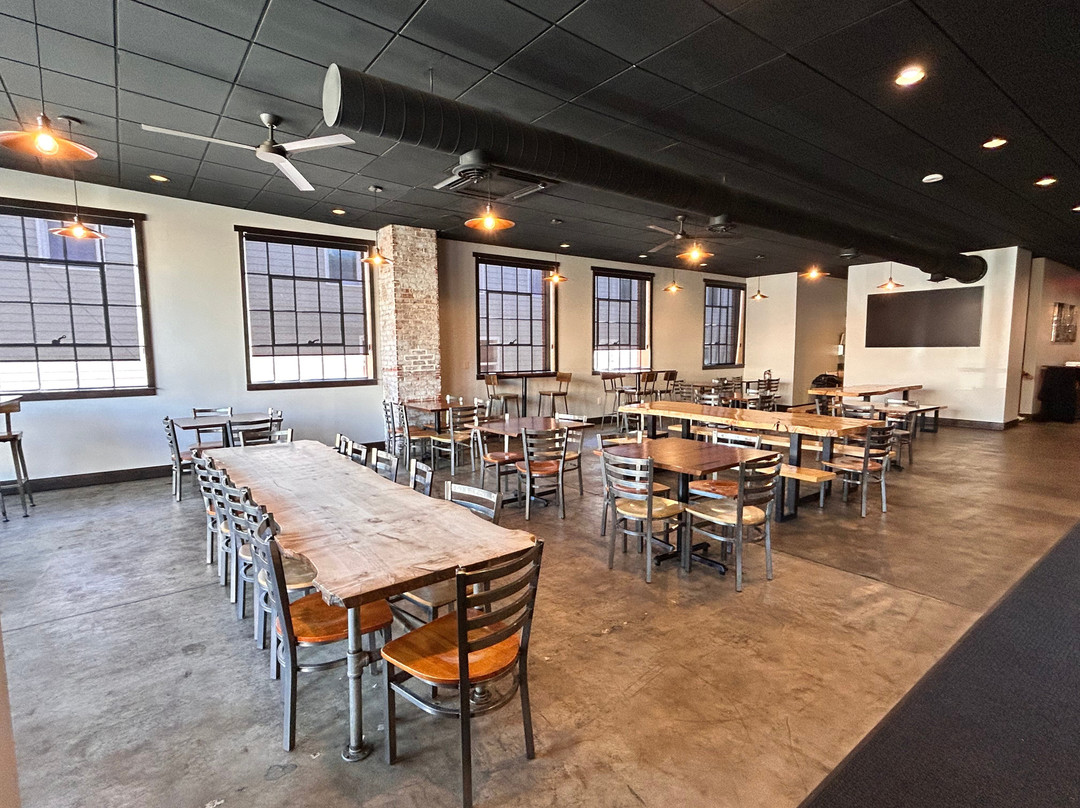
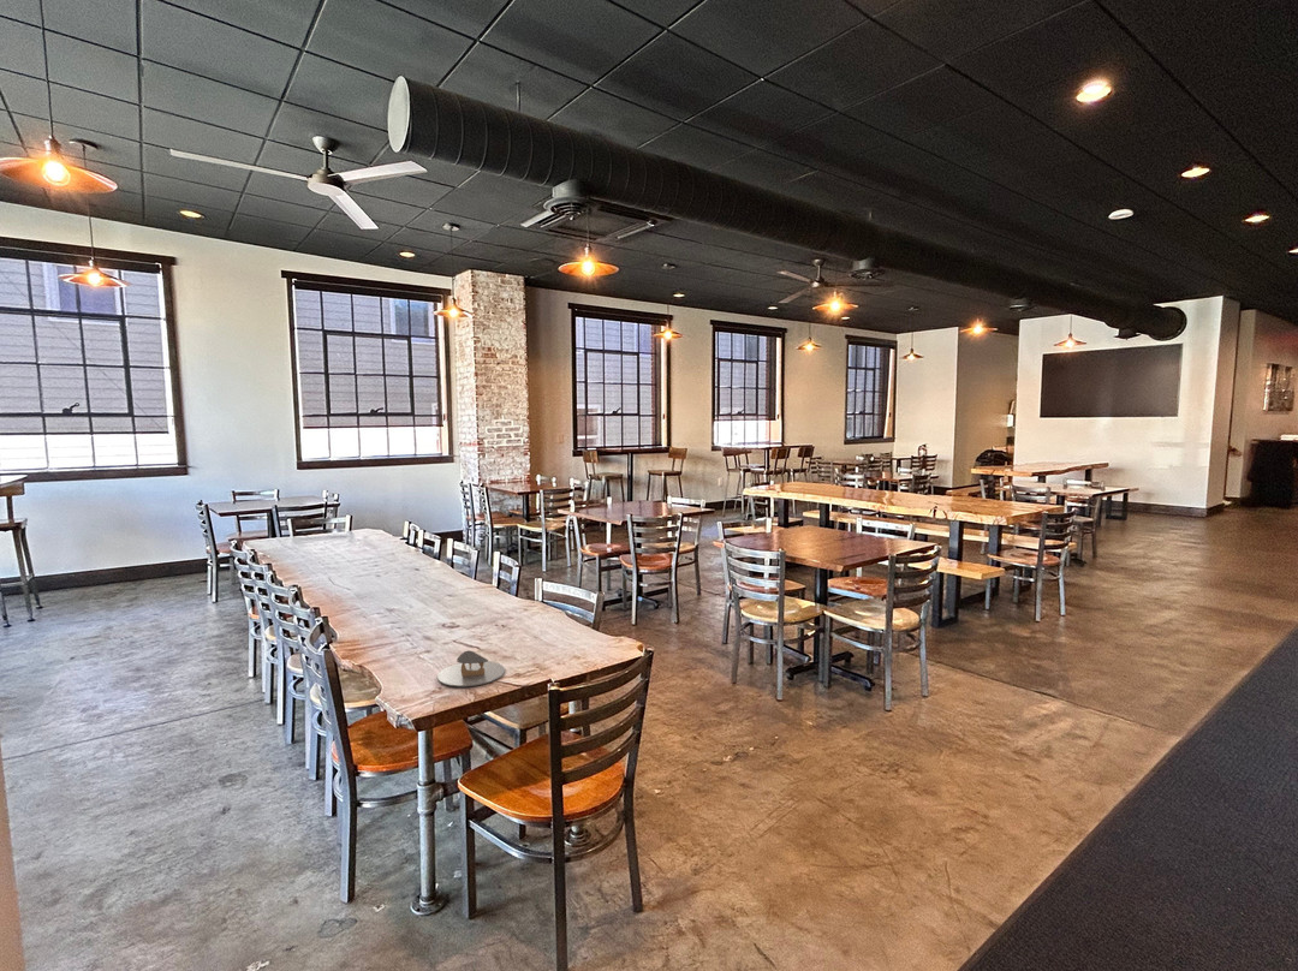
+ napkin holder [436,650,506,687]
